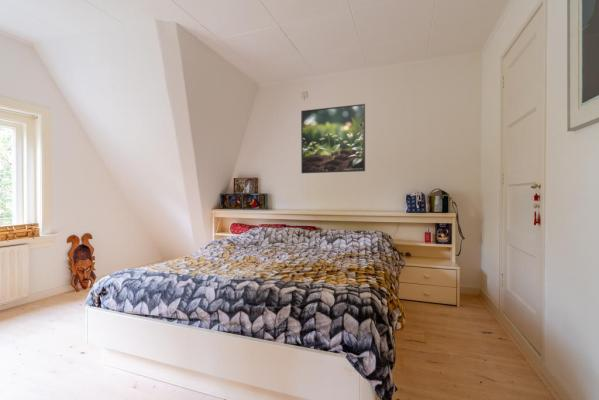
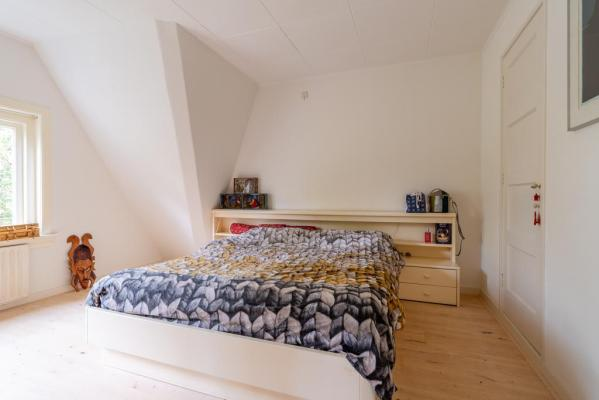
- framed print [300,103,366,174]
